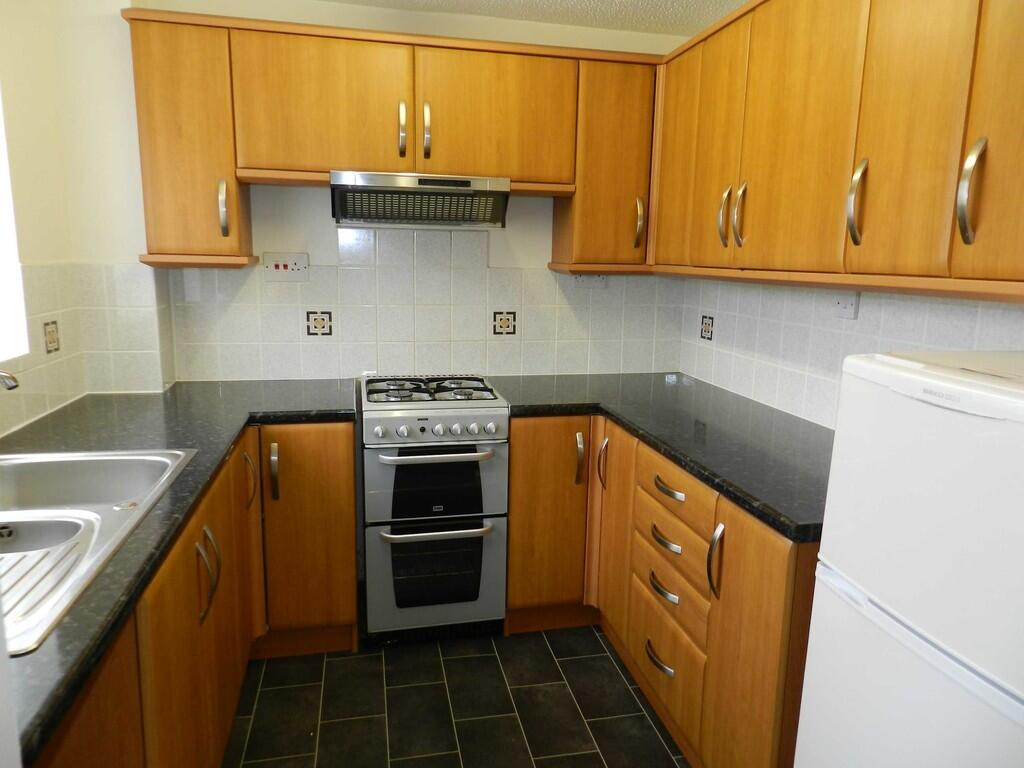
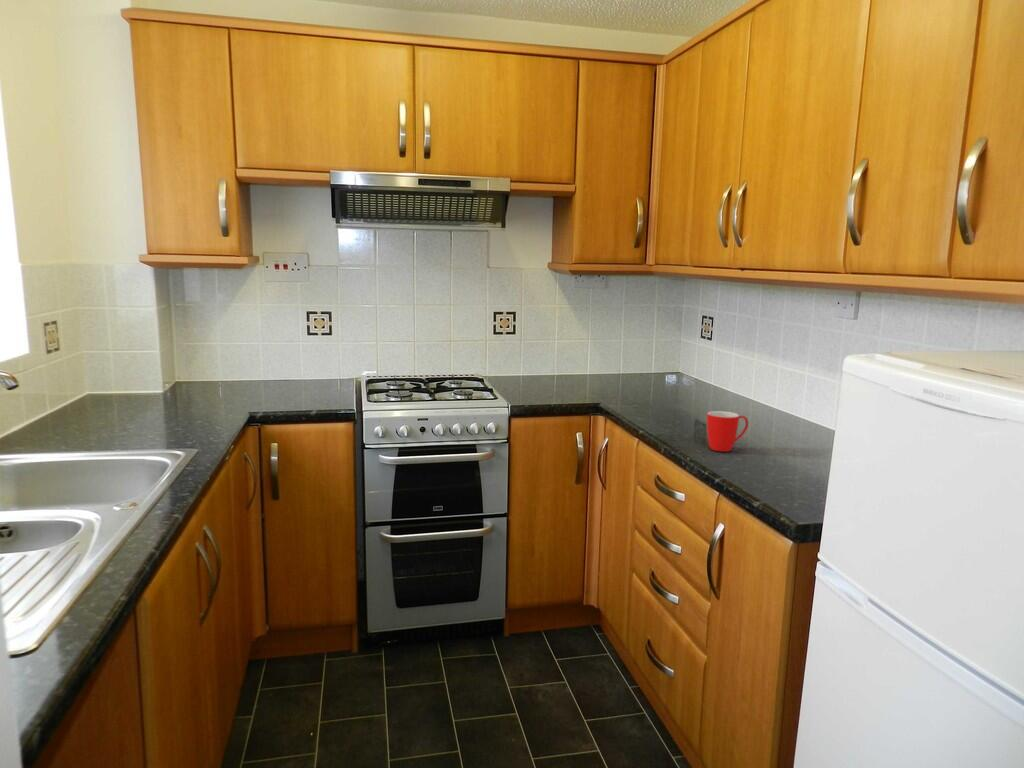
+ mug [706,410,749,453]
